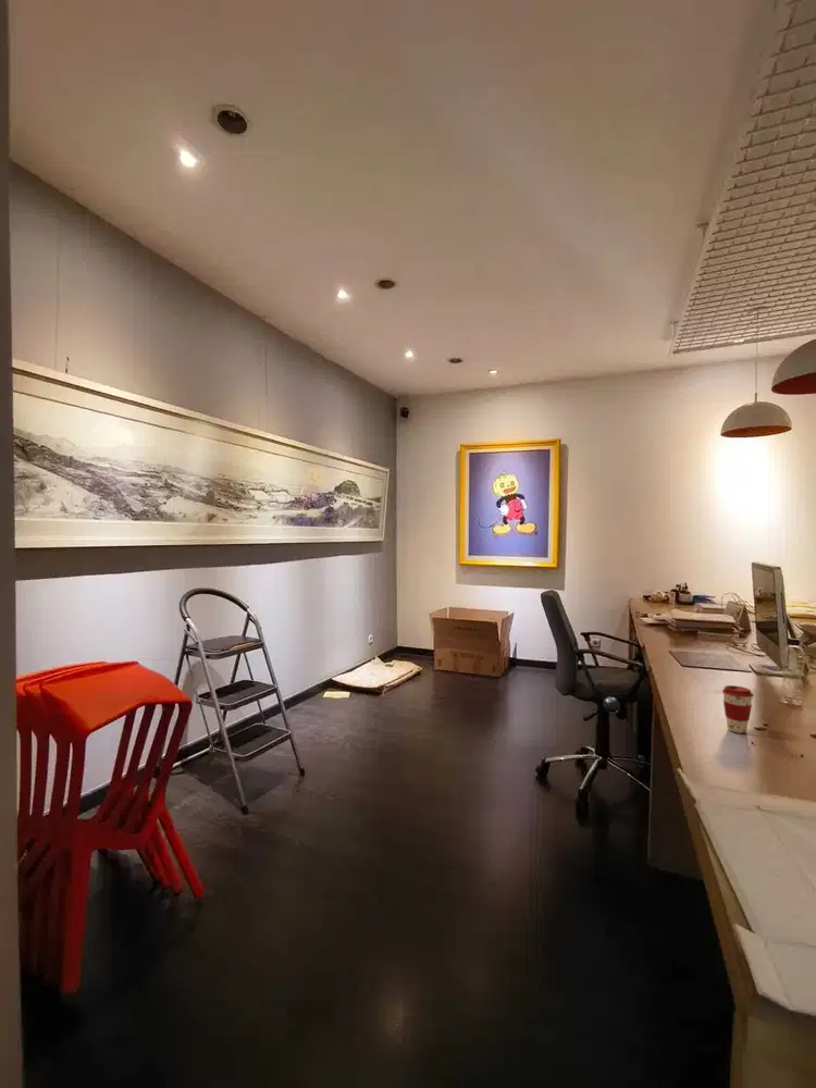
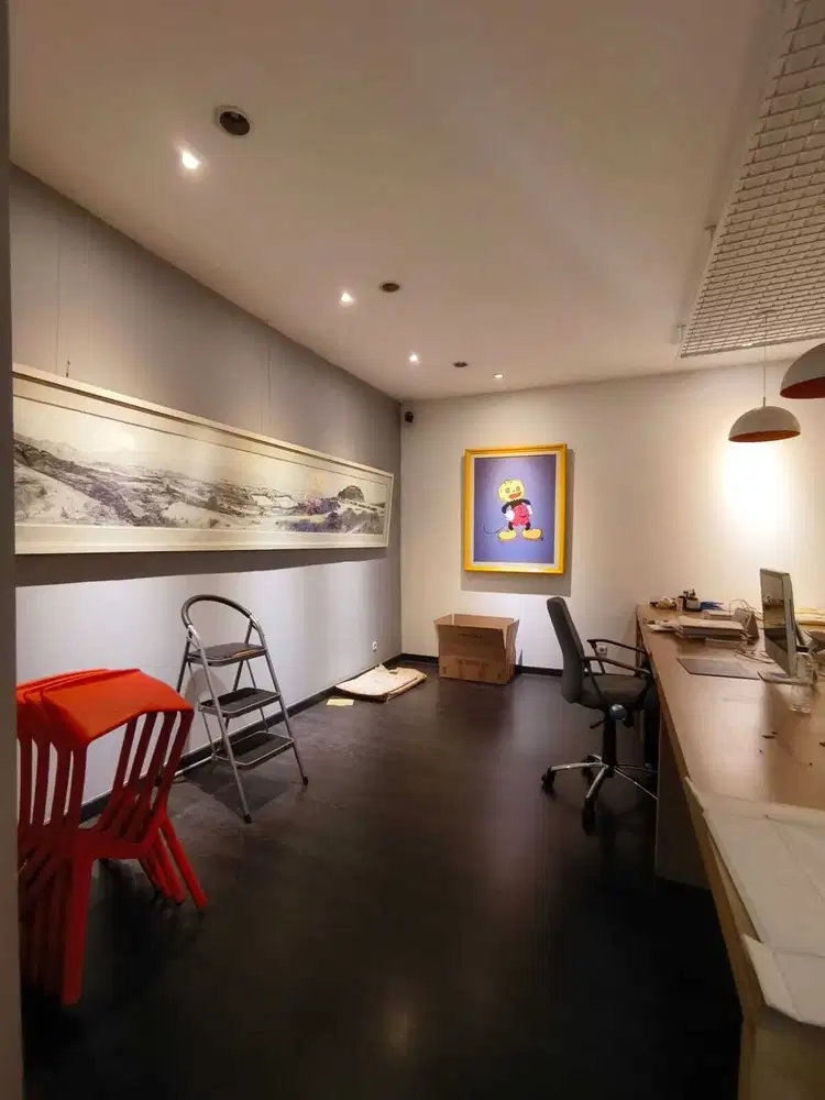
- coffee cup [721,684,755,734]
